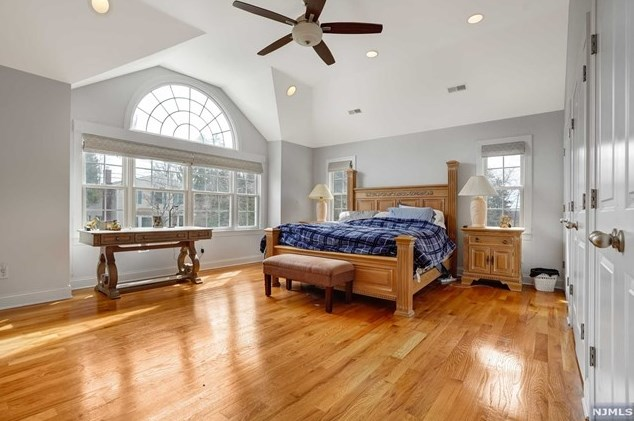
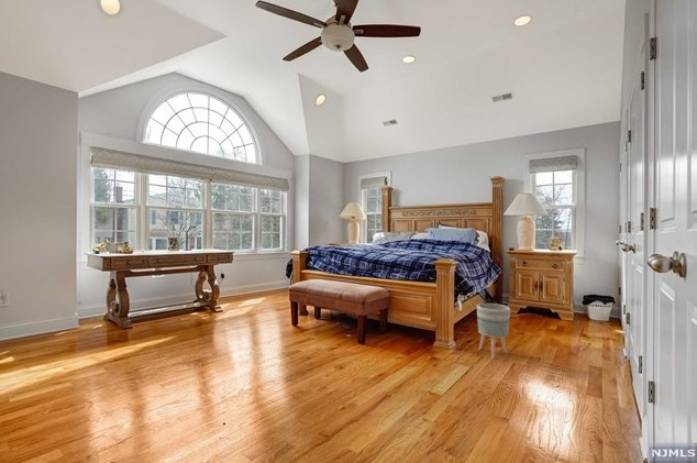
+ planter [476,302,511,360]
